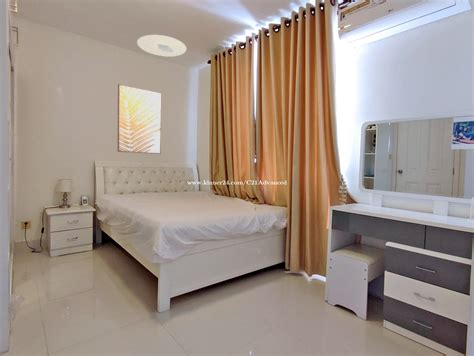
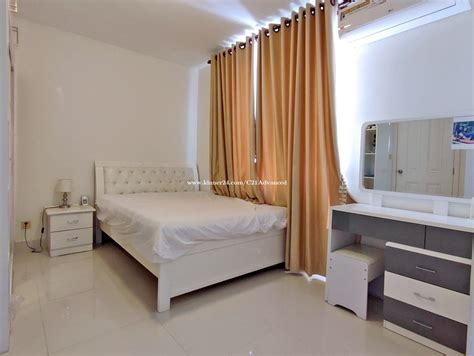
- ceiling light [136,34,187,57]
- wall art [117,83,162,155]
